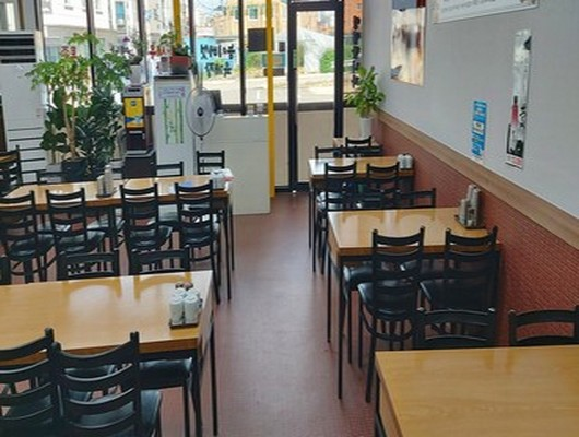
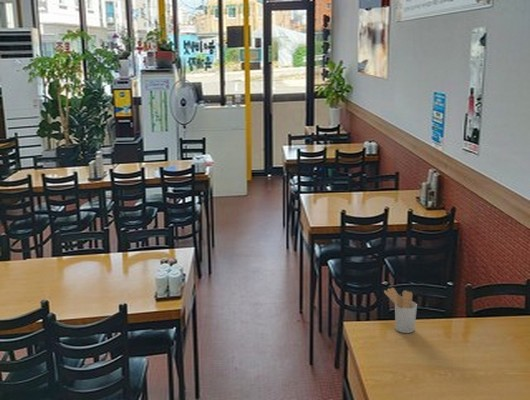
+ utensil holder [383,287,418,334]
